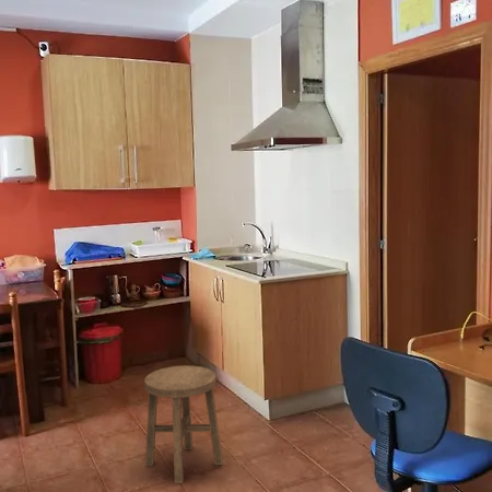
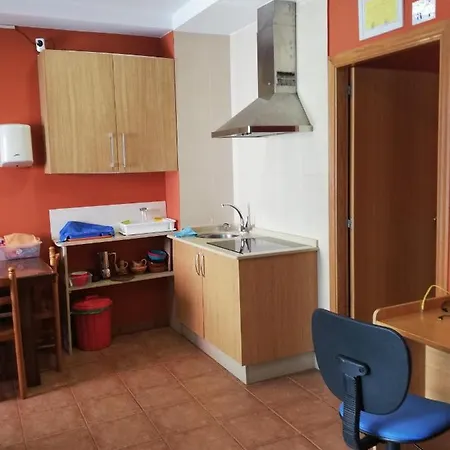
- stool [143,364,224,484]
